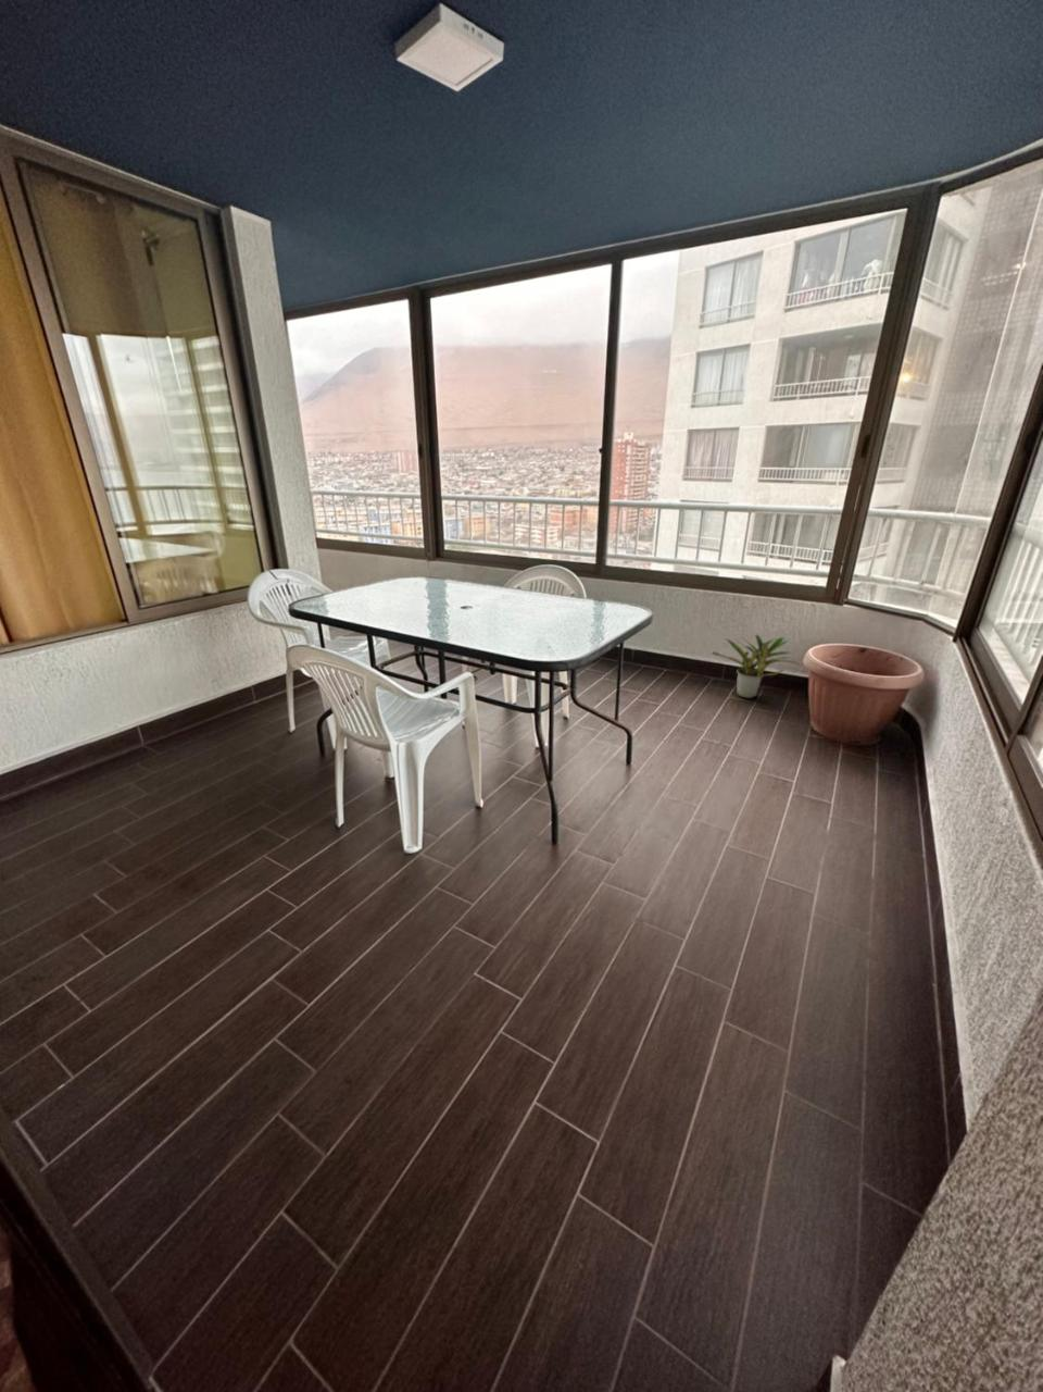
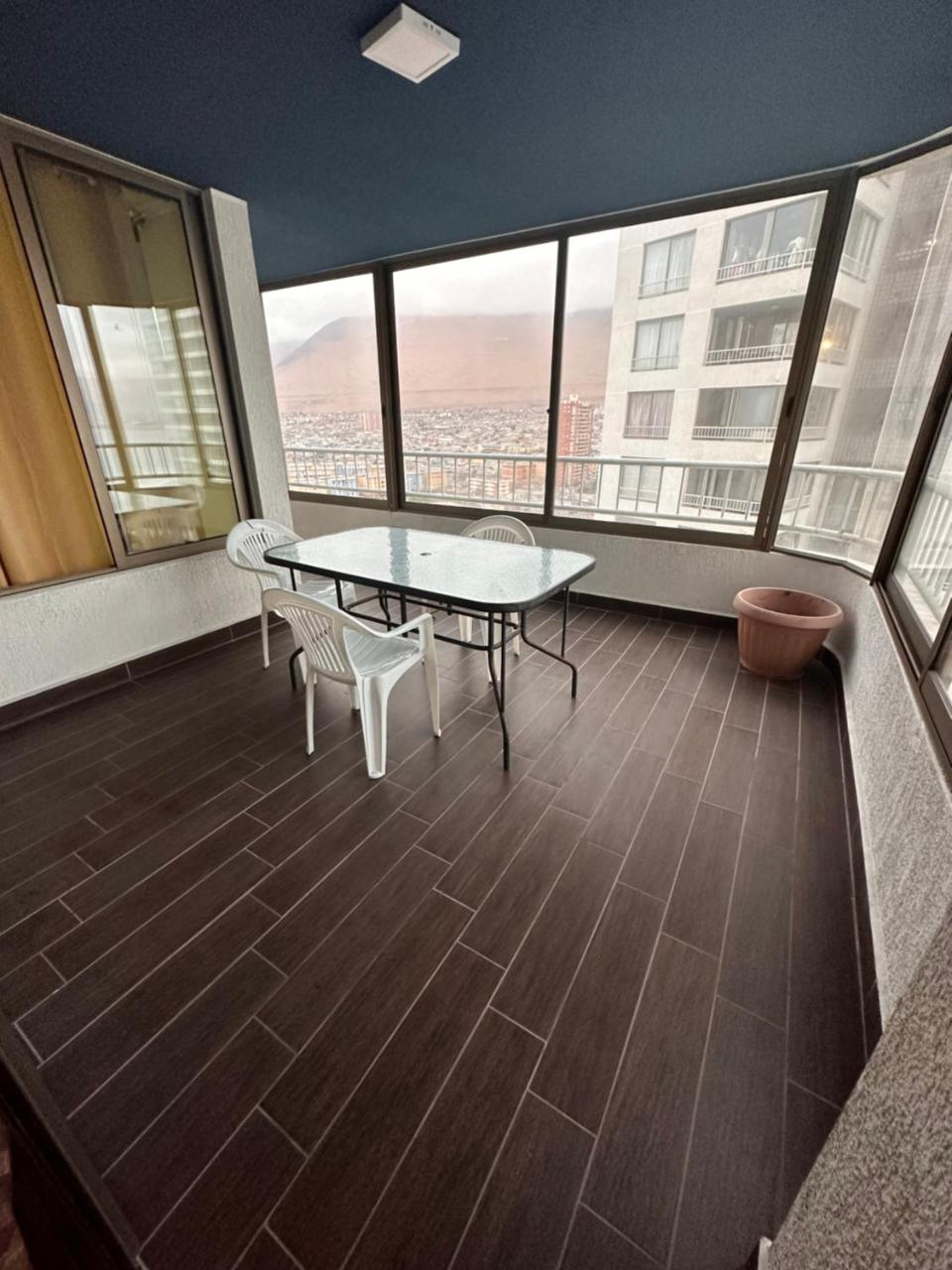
- potted plant [712,634,803,699]
